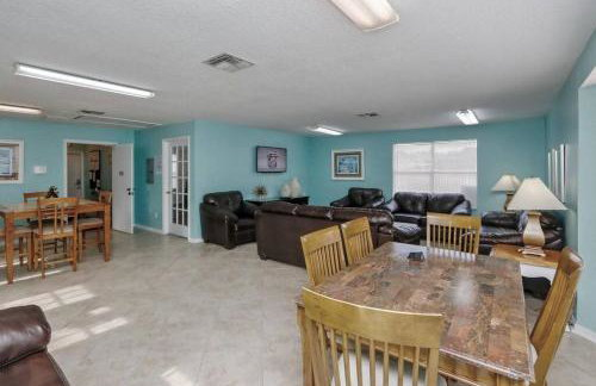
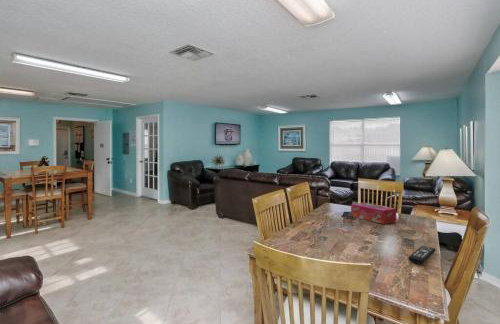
+ tissue box [350,202,397,225]
+ remote control [408,245,436,265]
